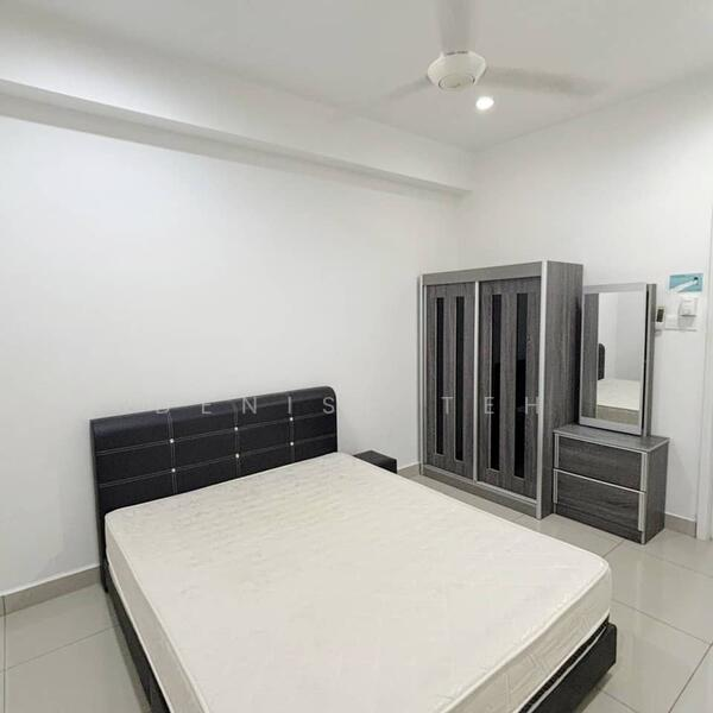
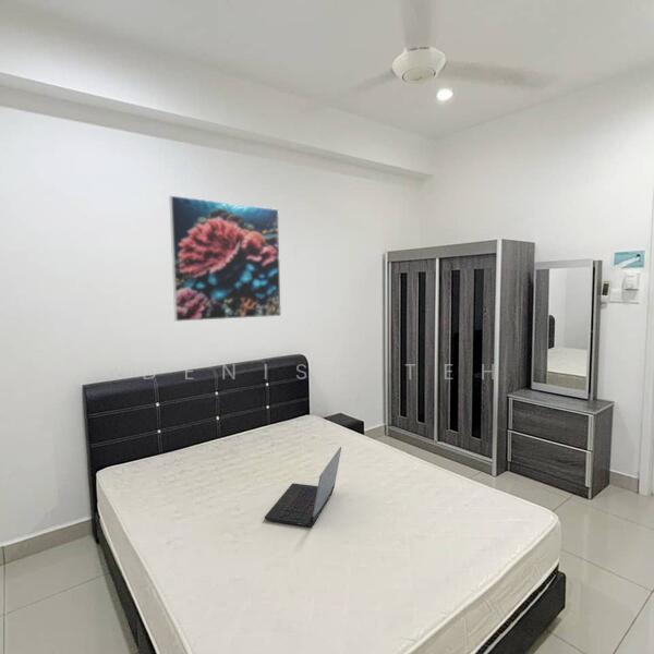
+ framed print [168,195,282,323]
+ laptop computer [264,446,342,528]
